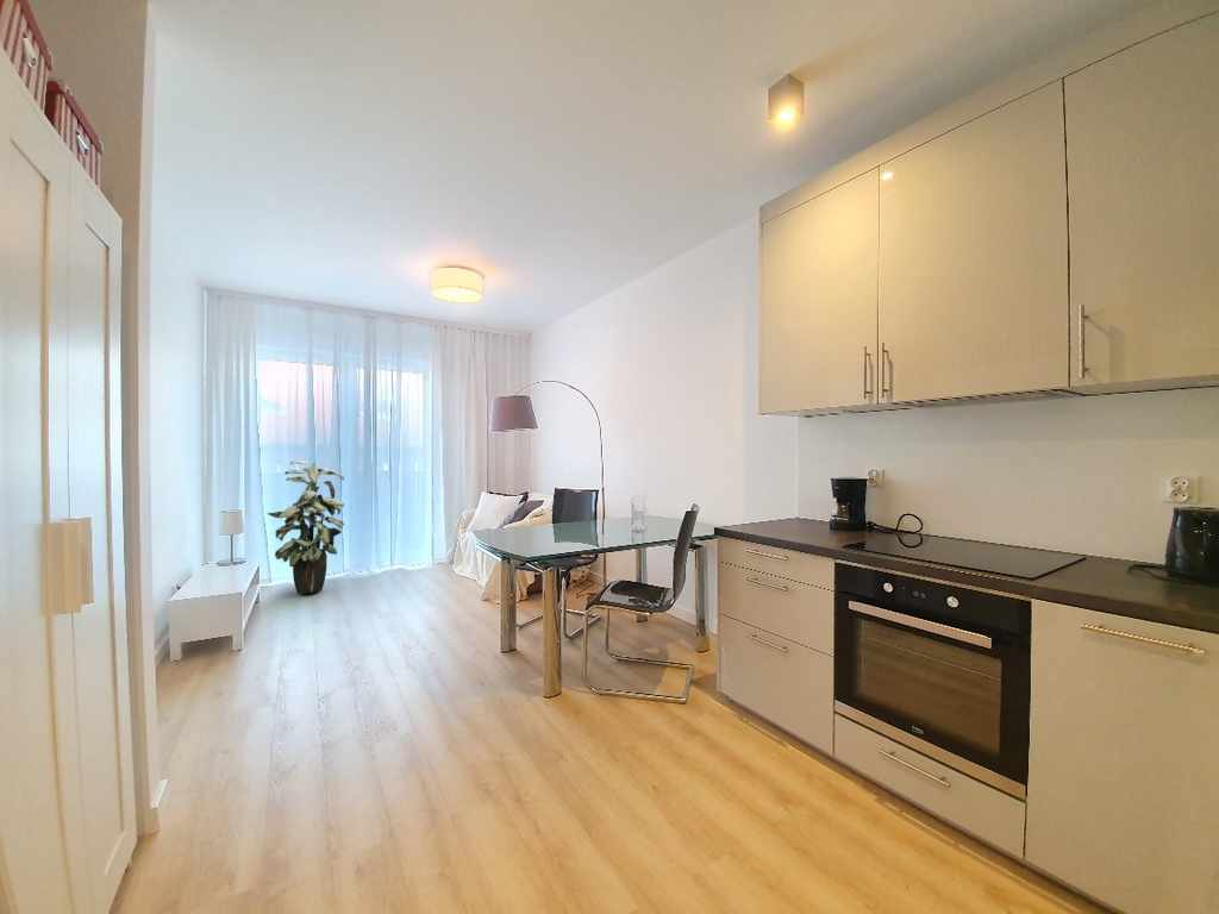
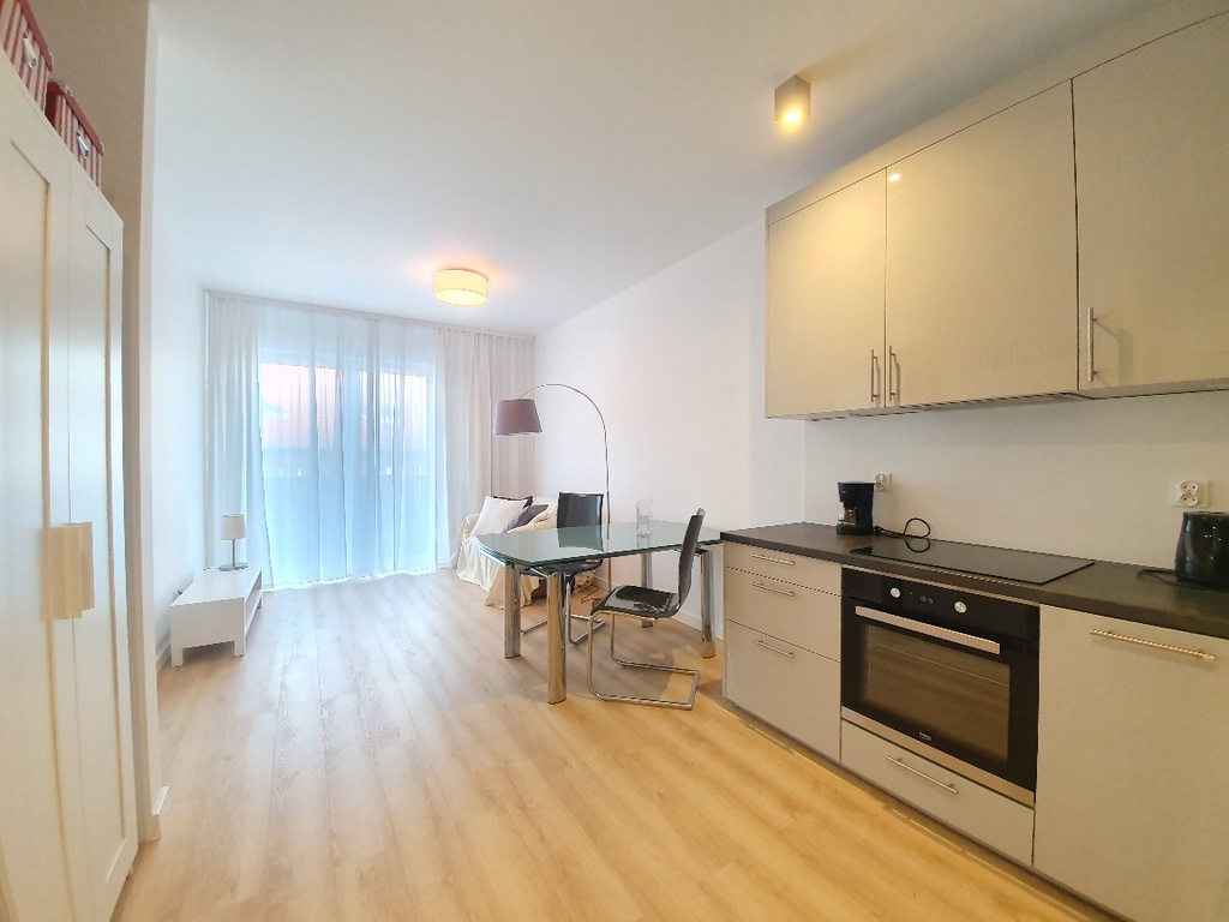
- indoor plant [267,459,345,595]
